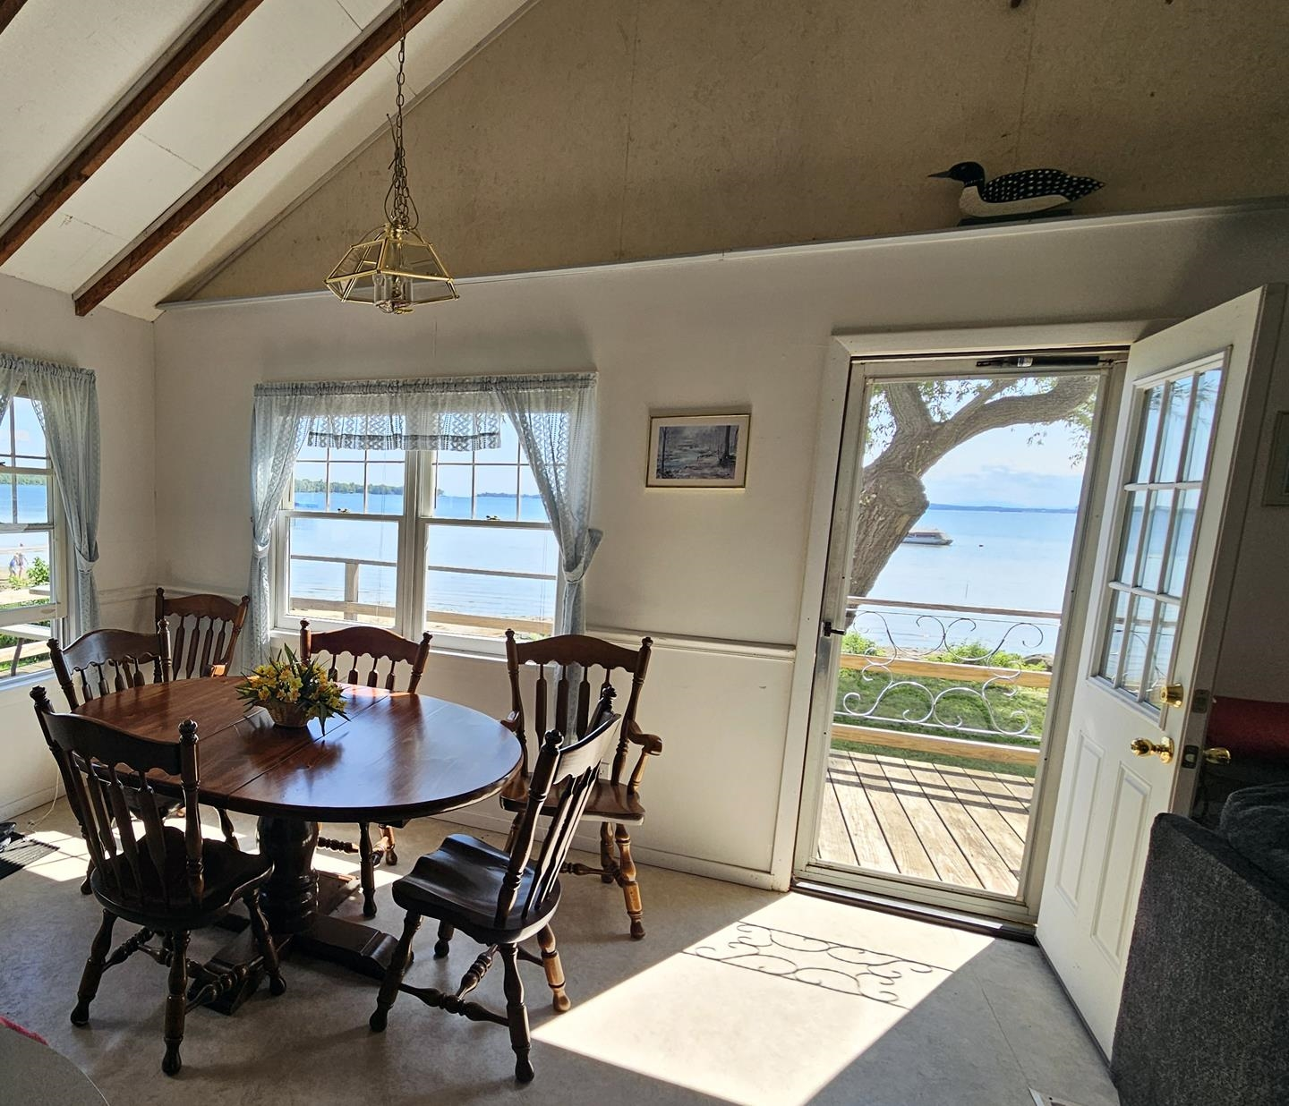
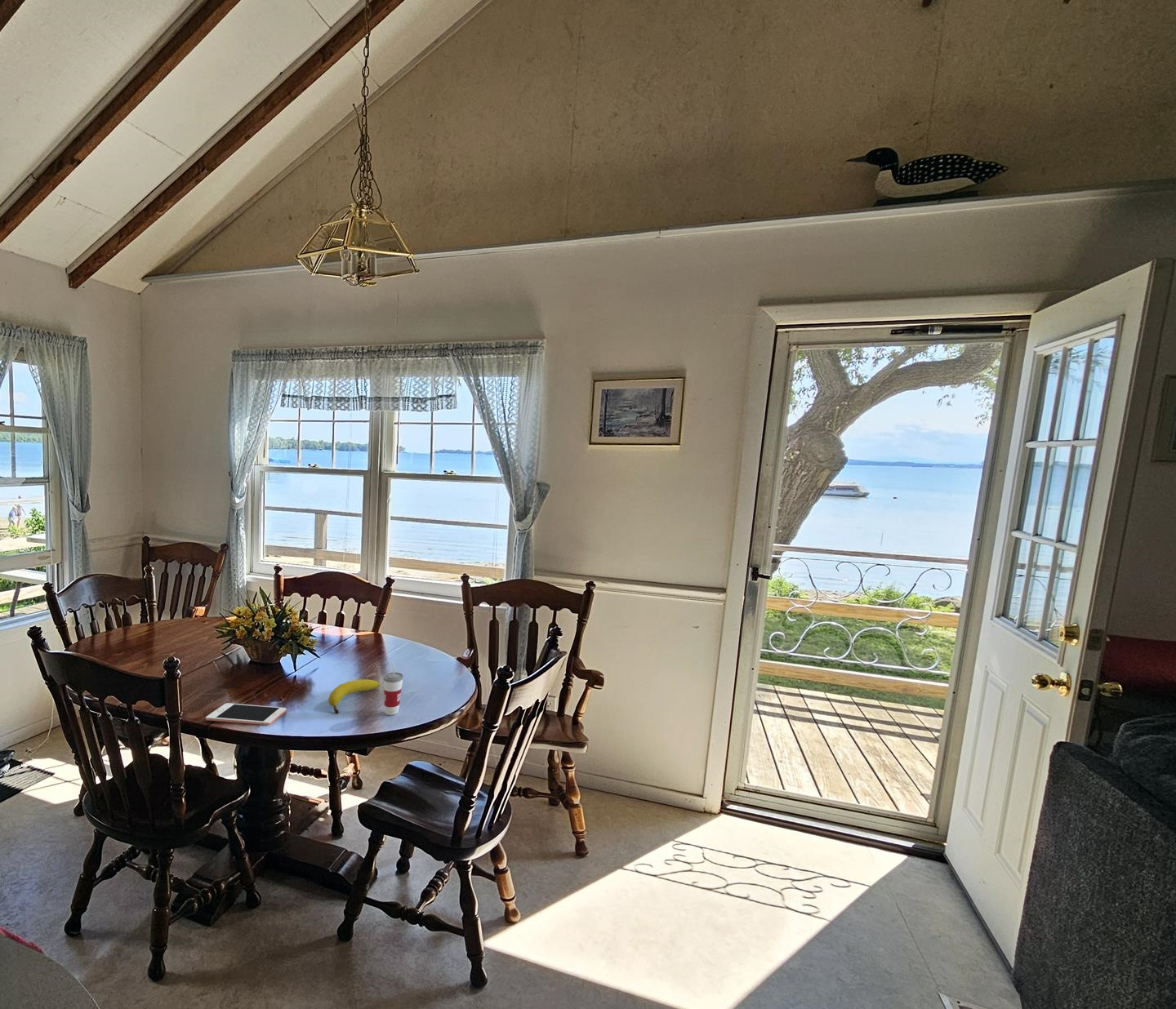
+ fruit [327,678,381,714]
+ cup [383,662,404,716]
+ cell phone [205,702,287,726]
